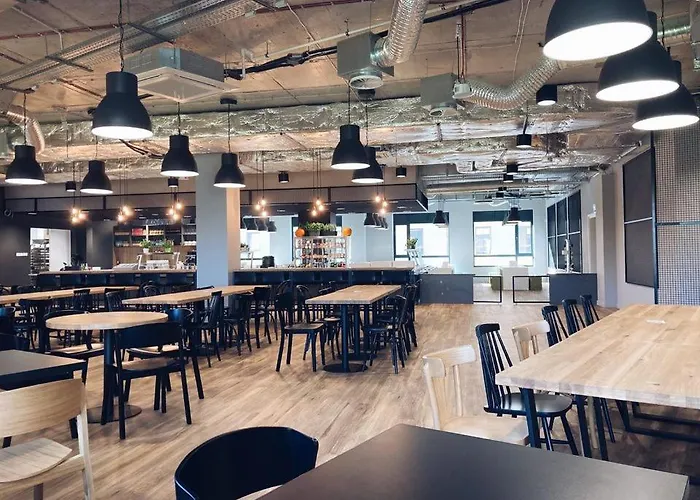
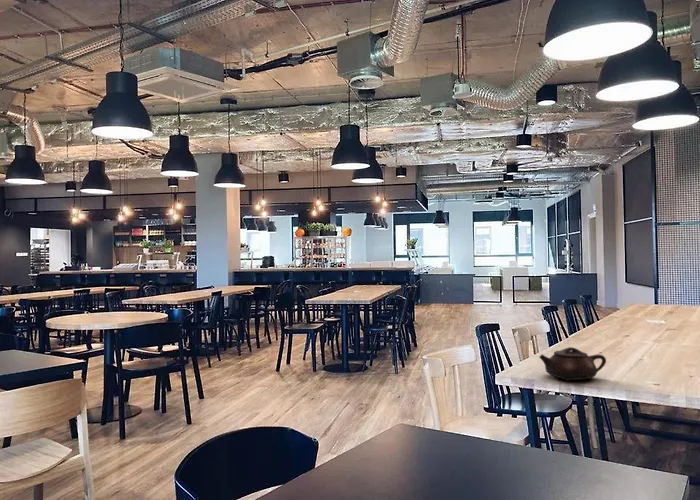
+ teapot [538,346,607,381]
